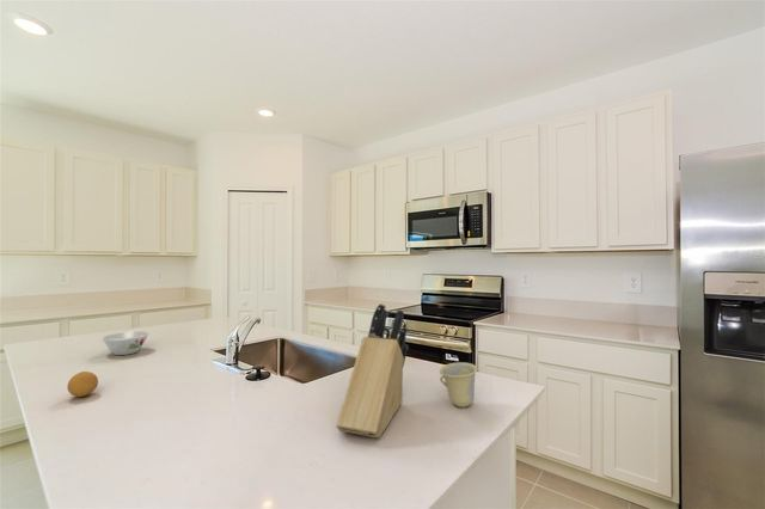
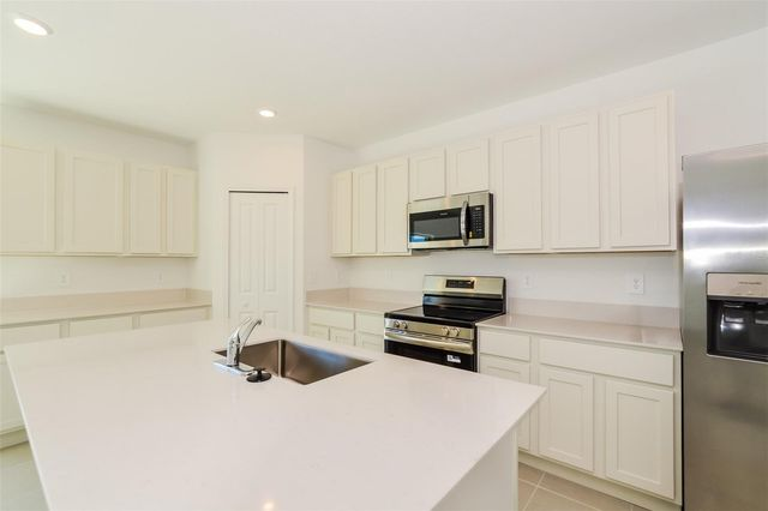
- knife block [335,302,409,439]
- cup [439,361,478,409]
- bowl [102,330,149,356]
- fruit [66,370,99,398]
